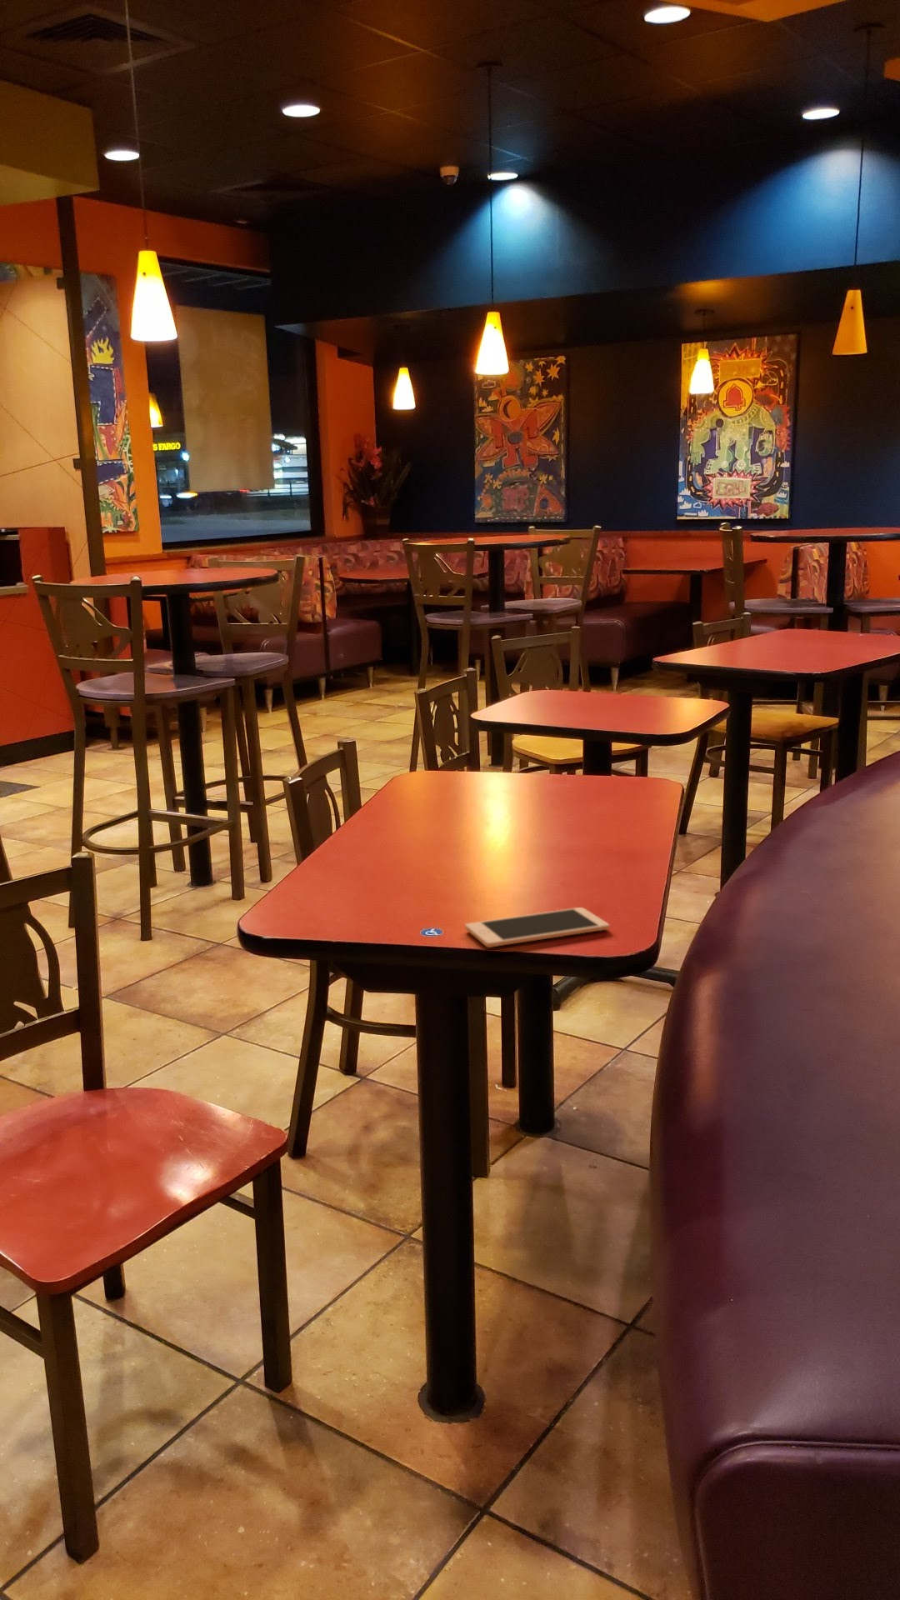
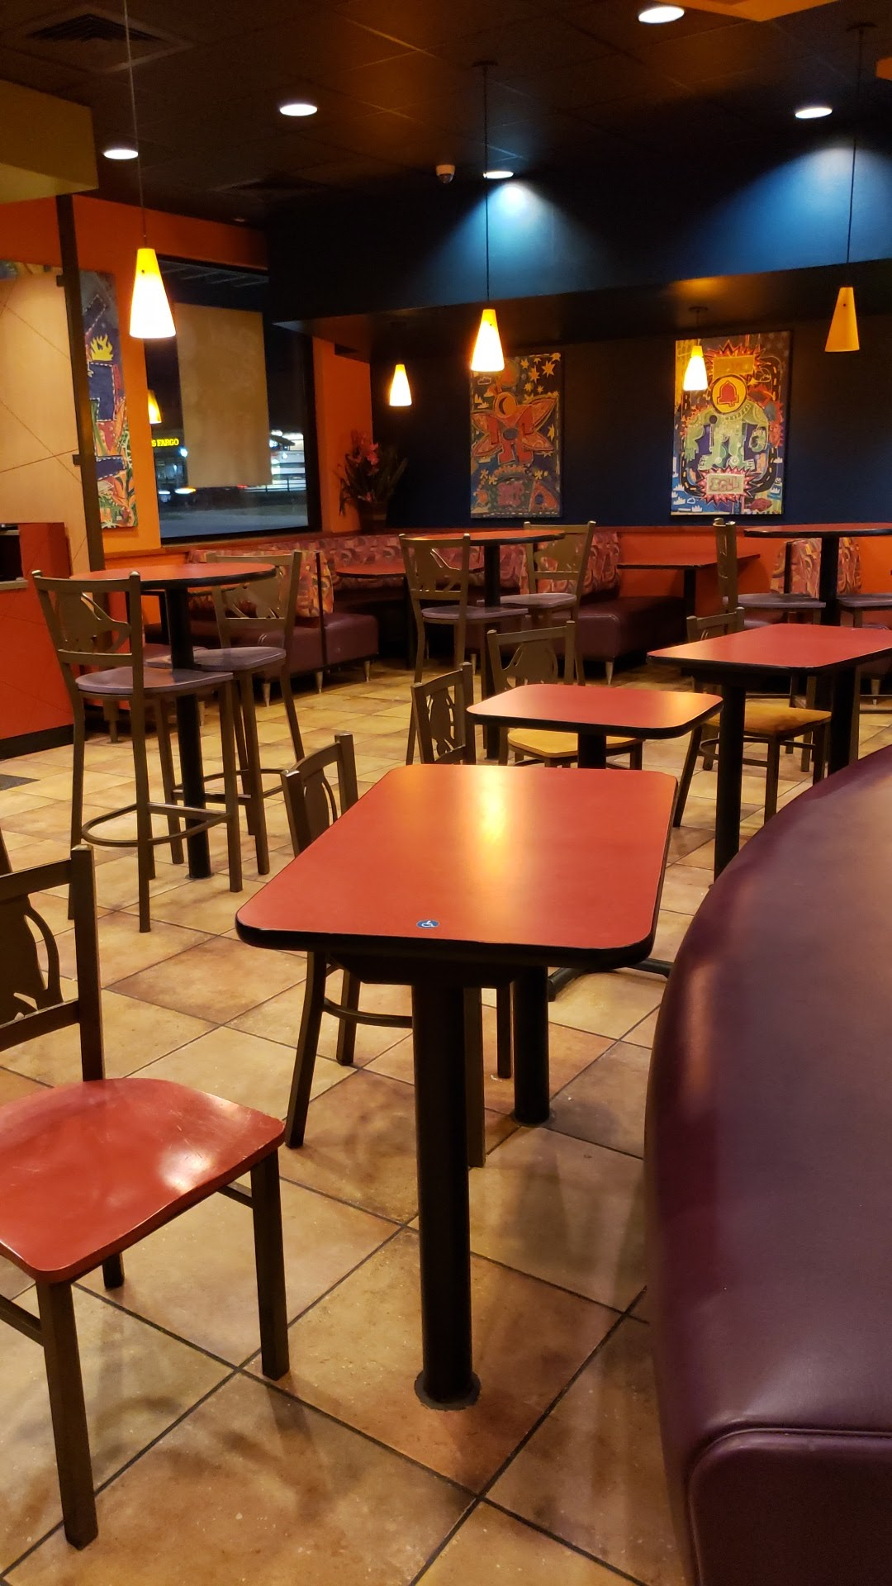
- cell phone [464,907,610,948]
